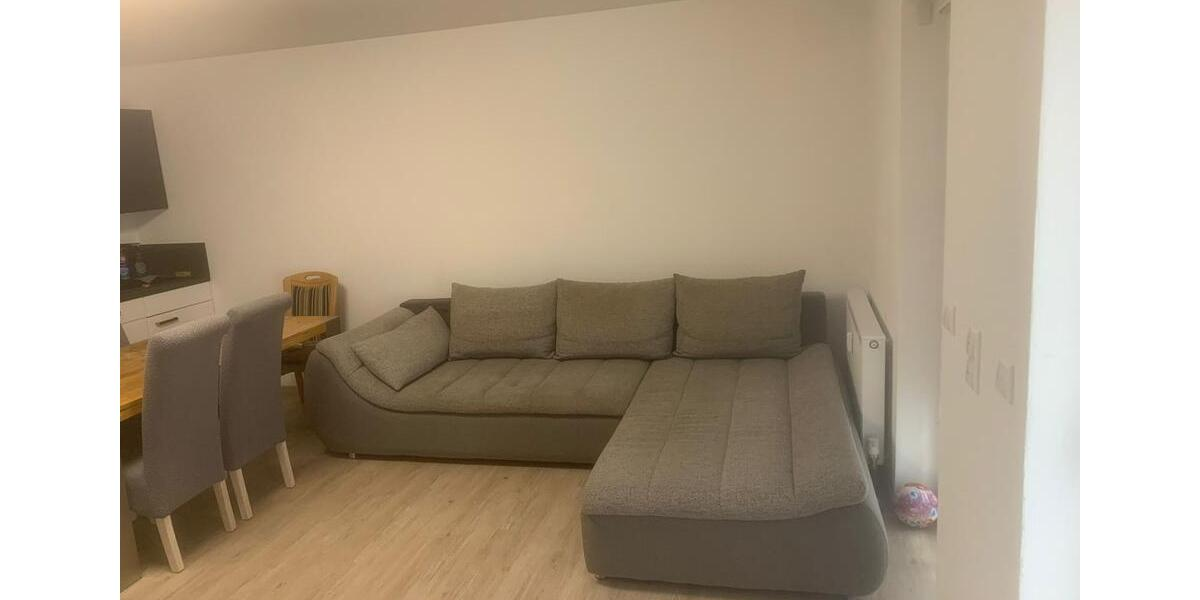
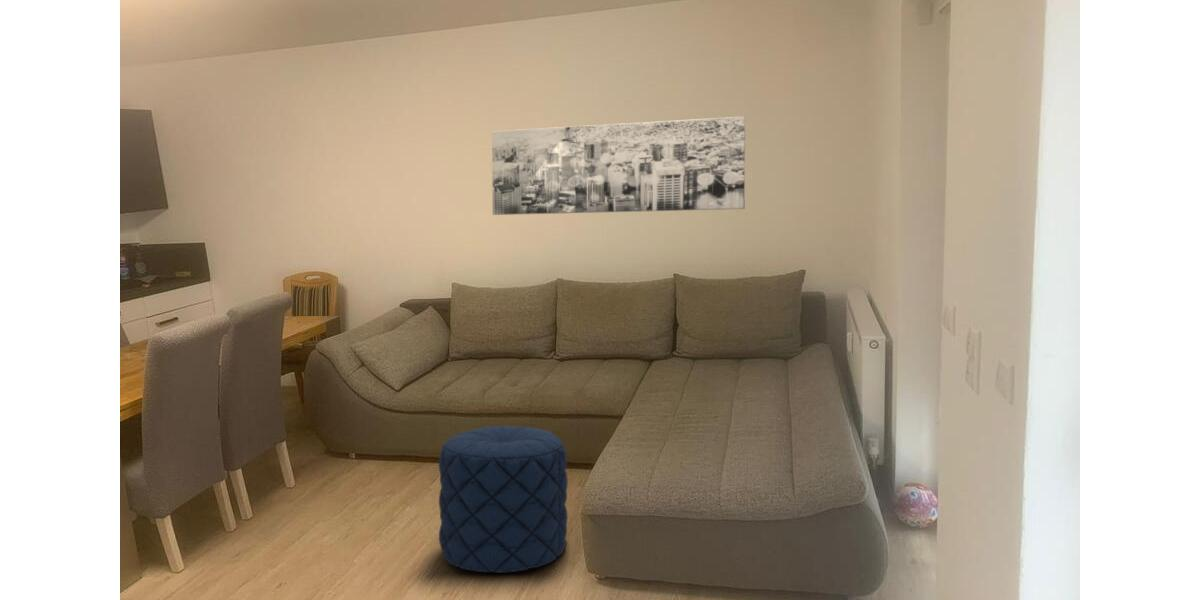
+ pouf [438,425,569,574]
+ wall art [491,116,746,216]
